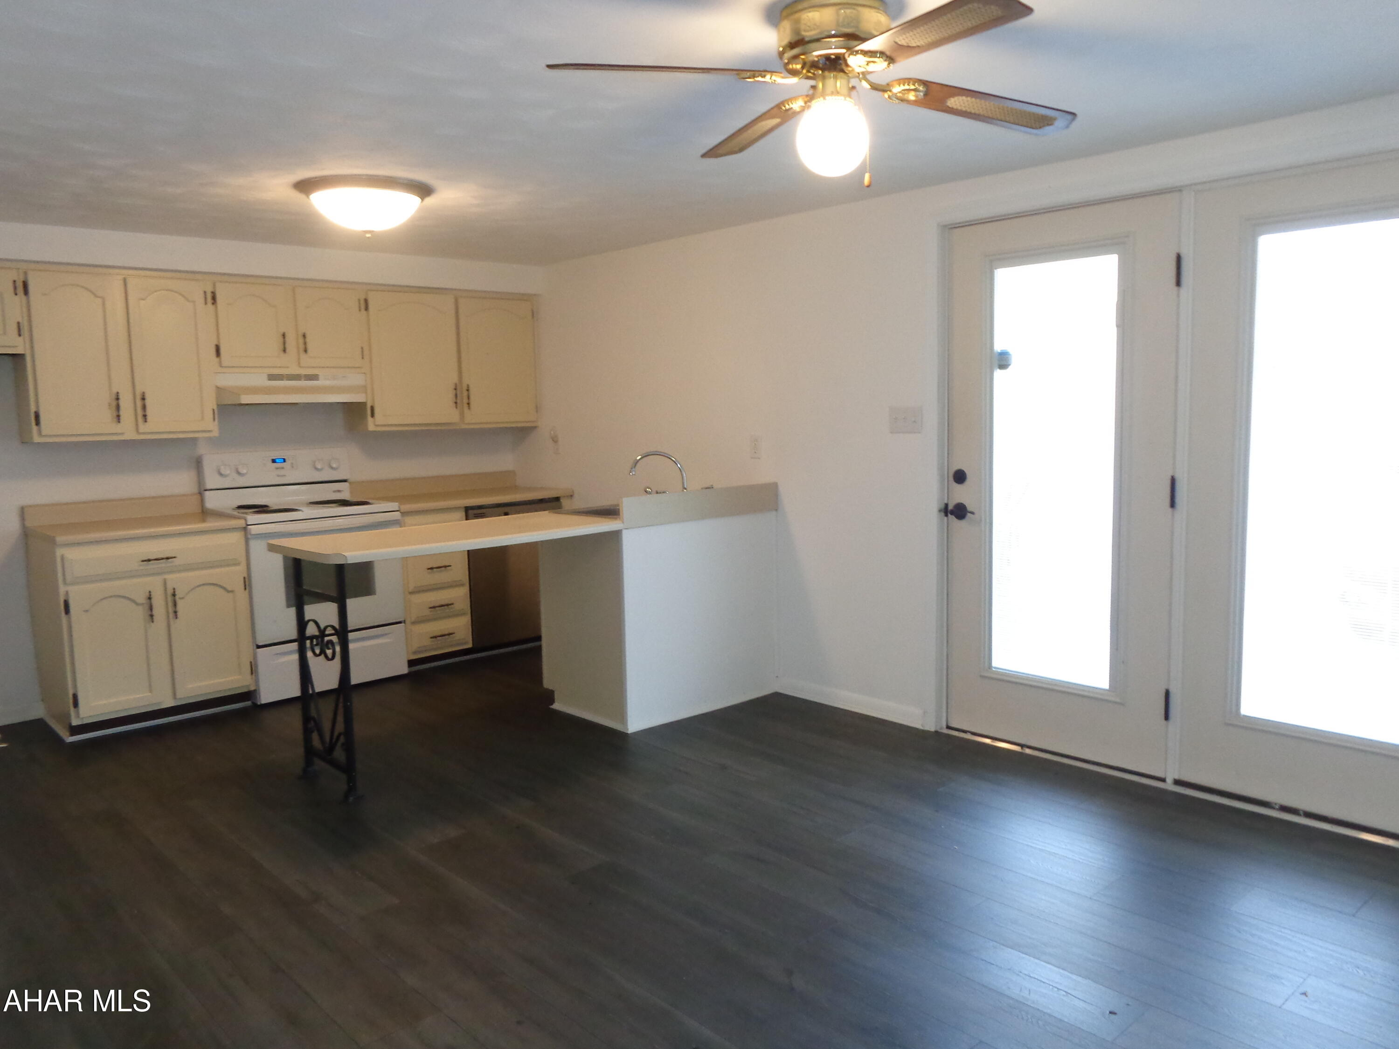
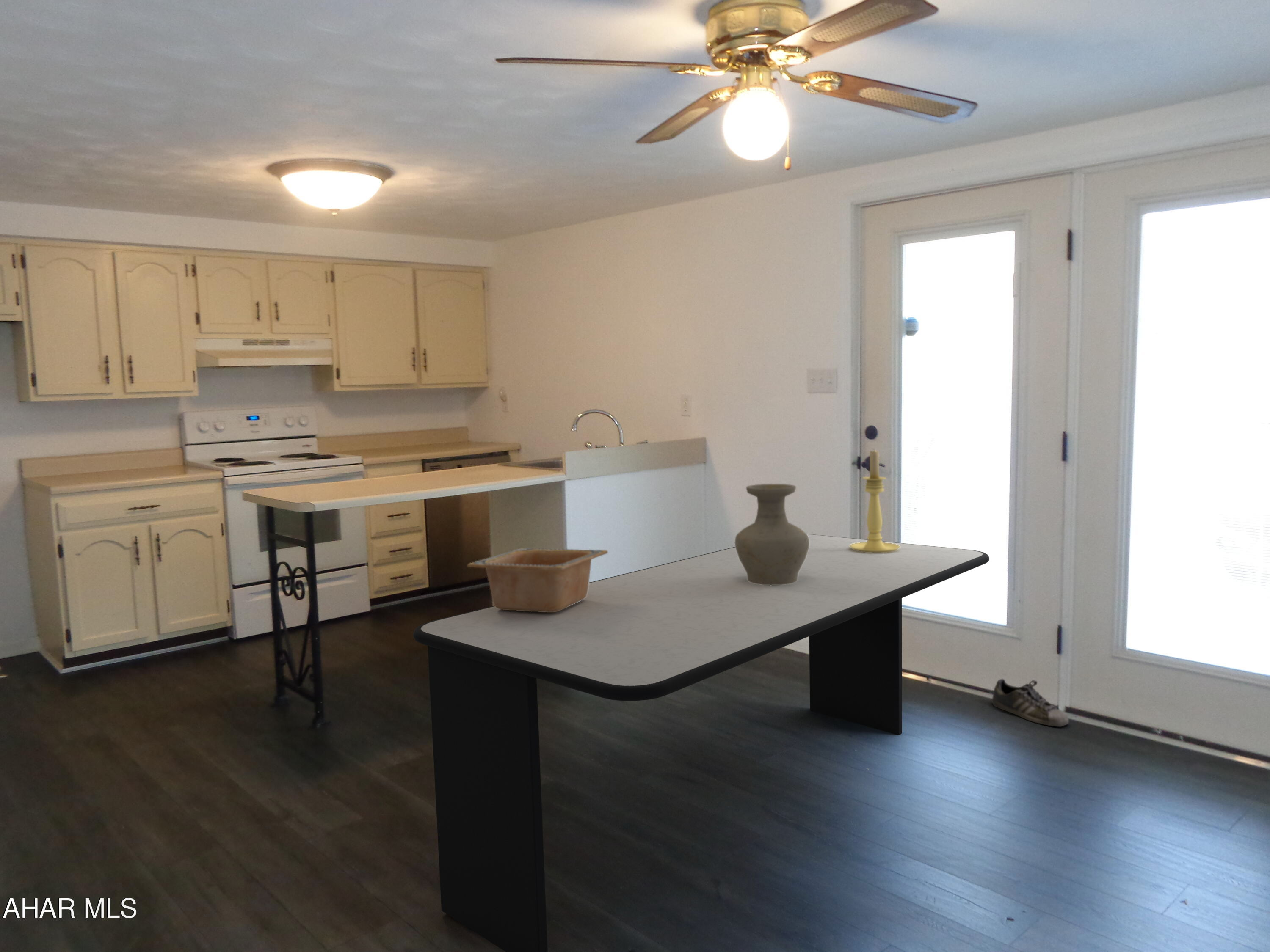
+ shoe [991,679,1069,727]
+ serving bowl [467,548,608,612]
+ dining table [413,534,990,952]
+ candle holder [850,448,900,553]
+ vase [734,484,809,586]
